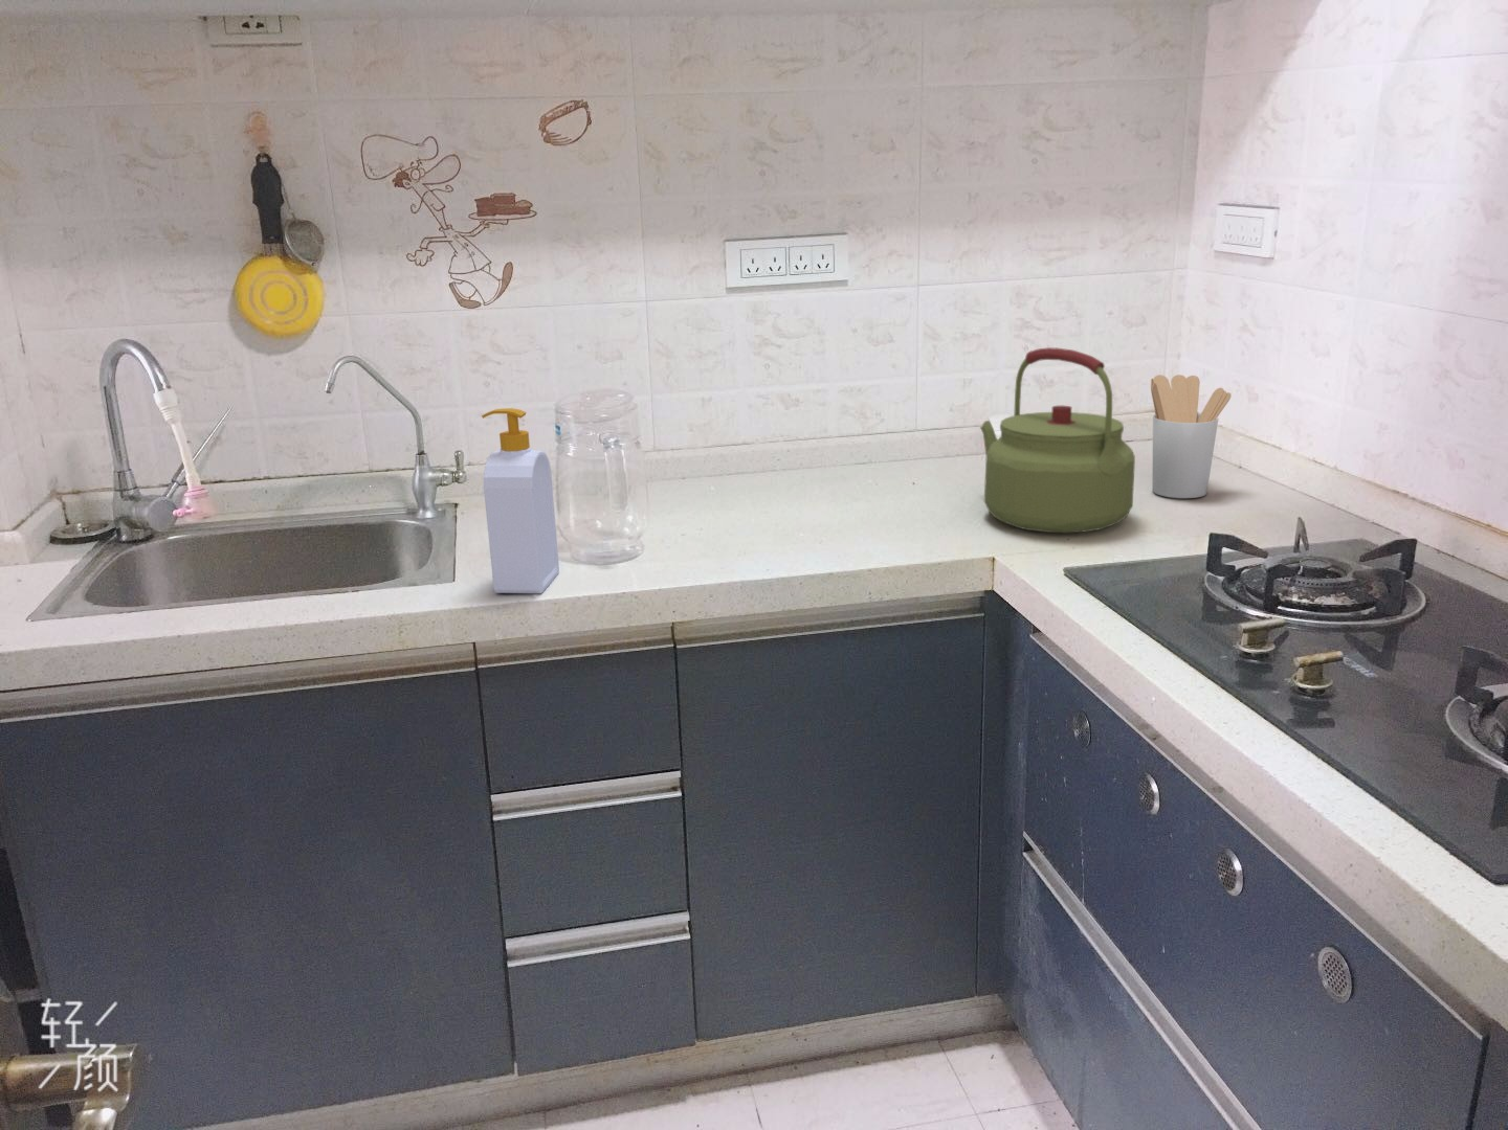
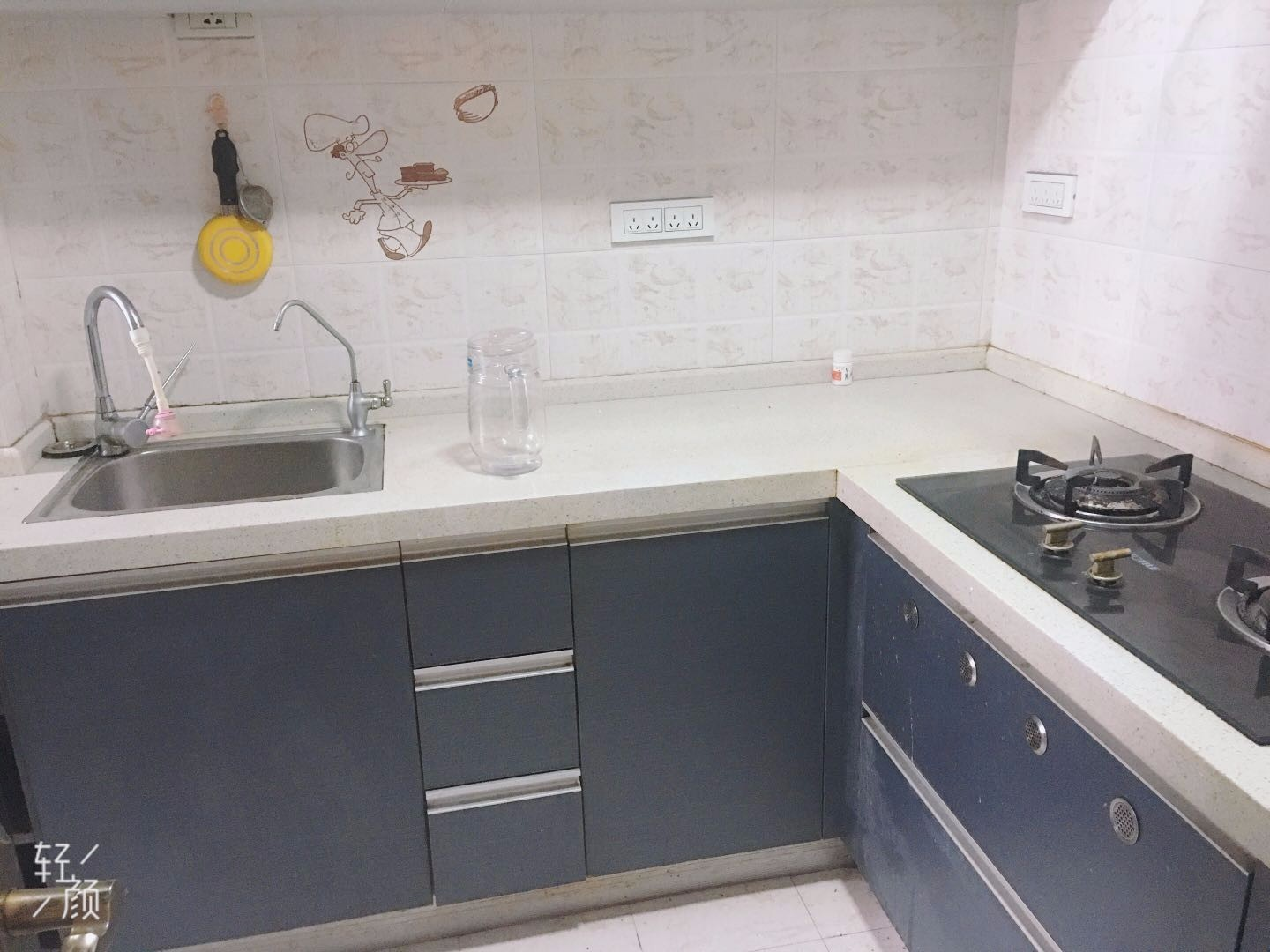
- soap bottle [481,407,560,595]
- kettle [980,347,1136,534]
- utensil holder [1149,374,1233,499]
